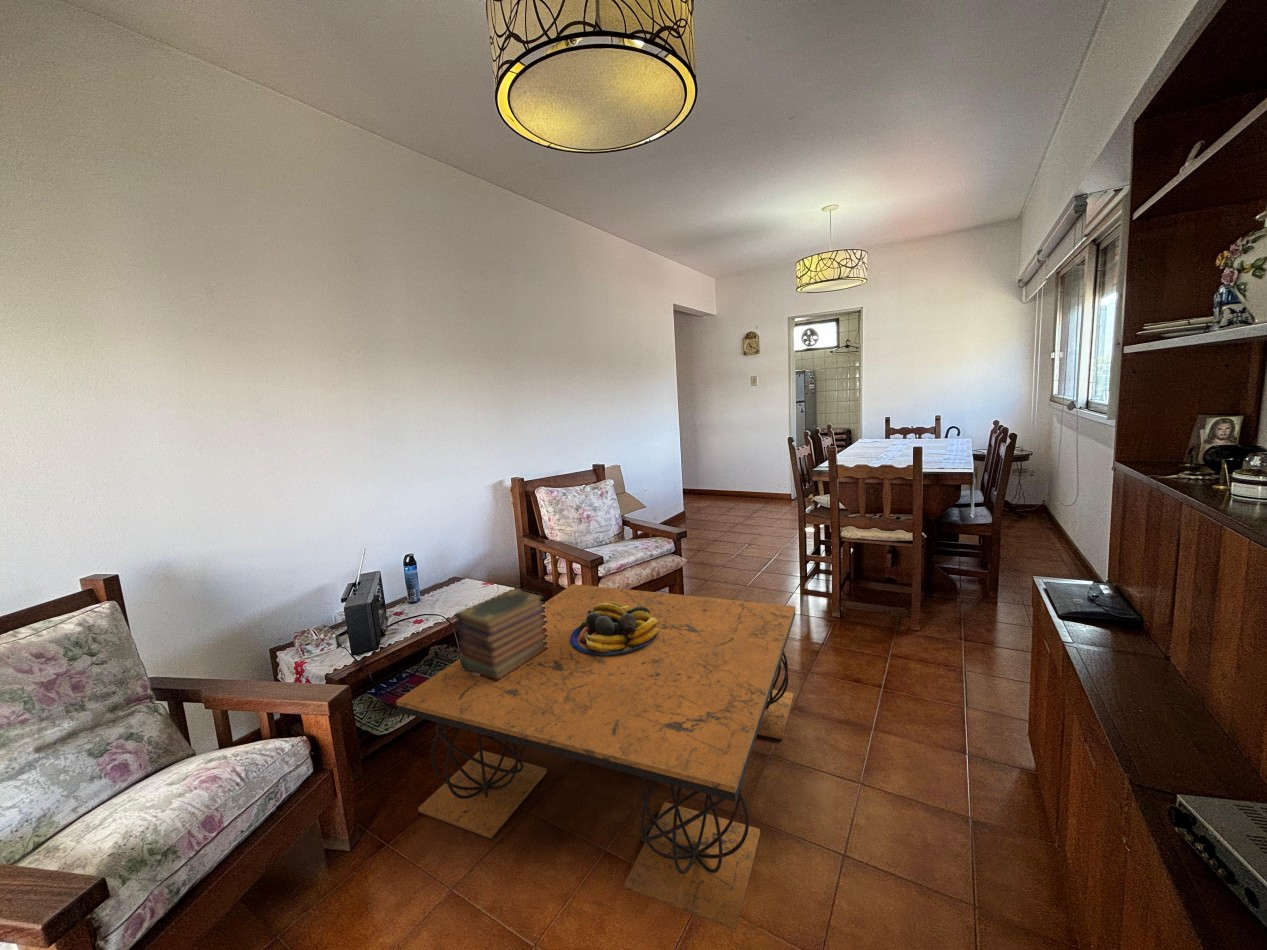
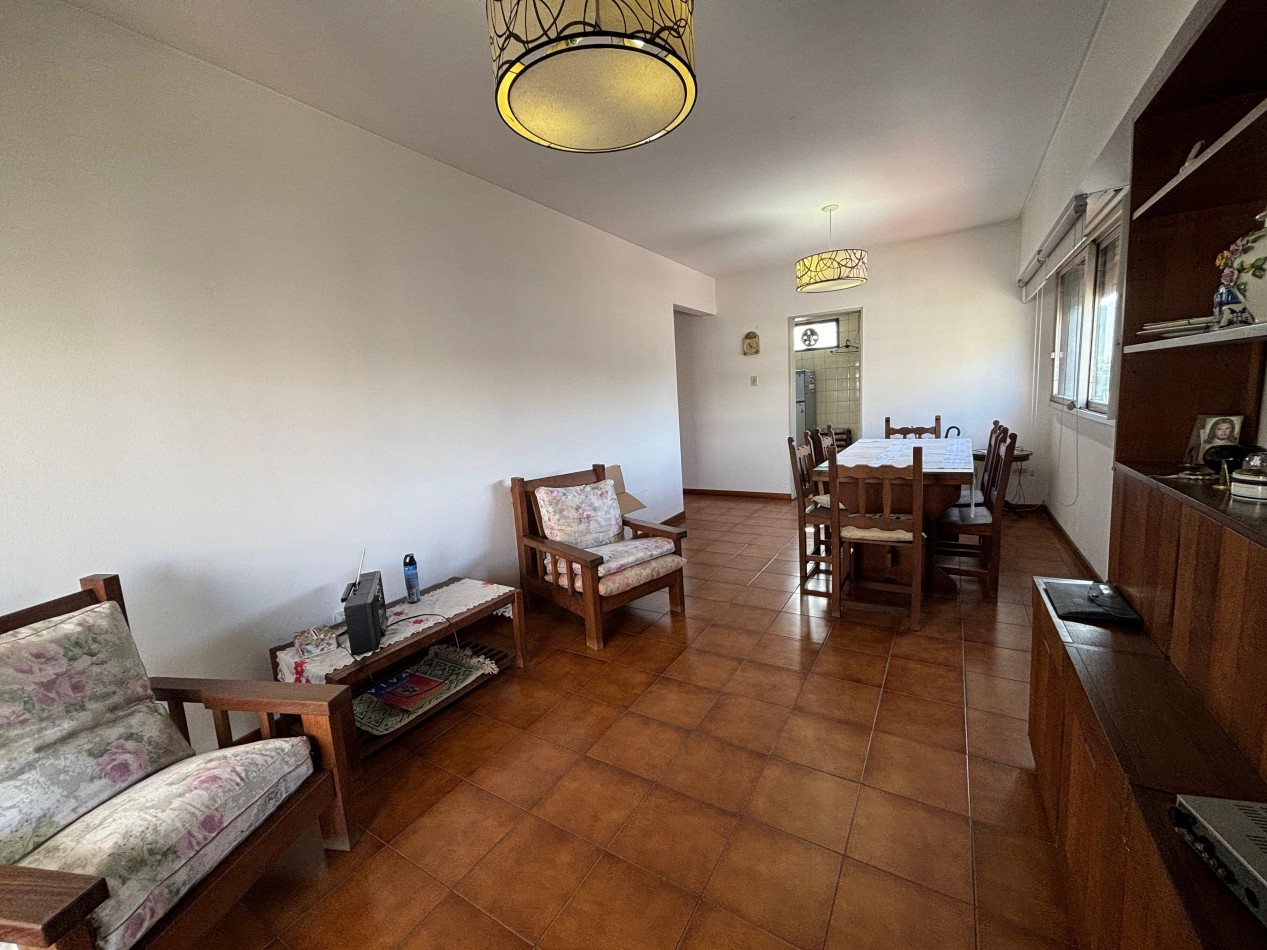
- fruit bowl [570,602,659,656]
- coffee table [395,583,796,931]
- book stack [454,588,548,682]
